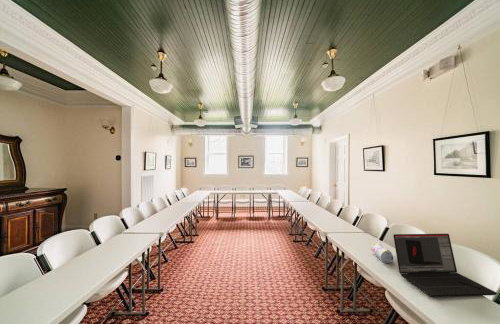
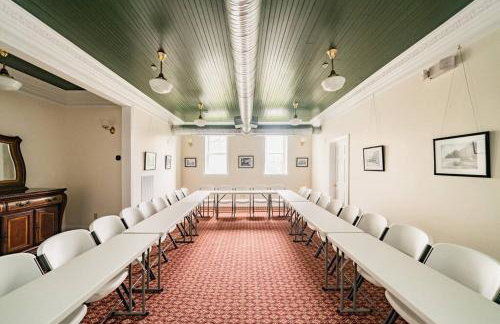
- pencil case [370,242,394,264]
- laptop [392,233,498,298]
